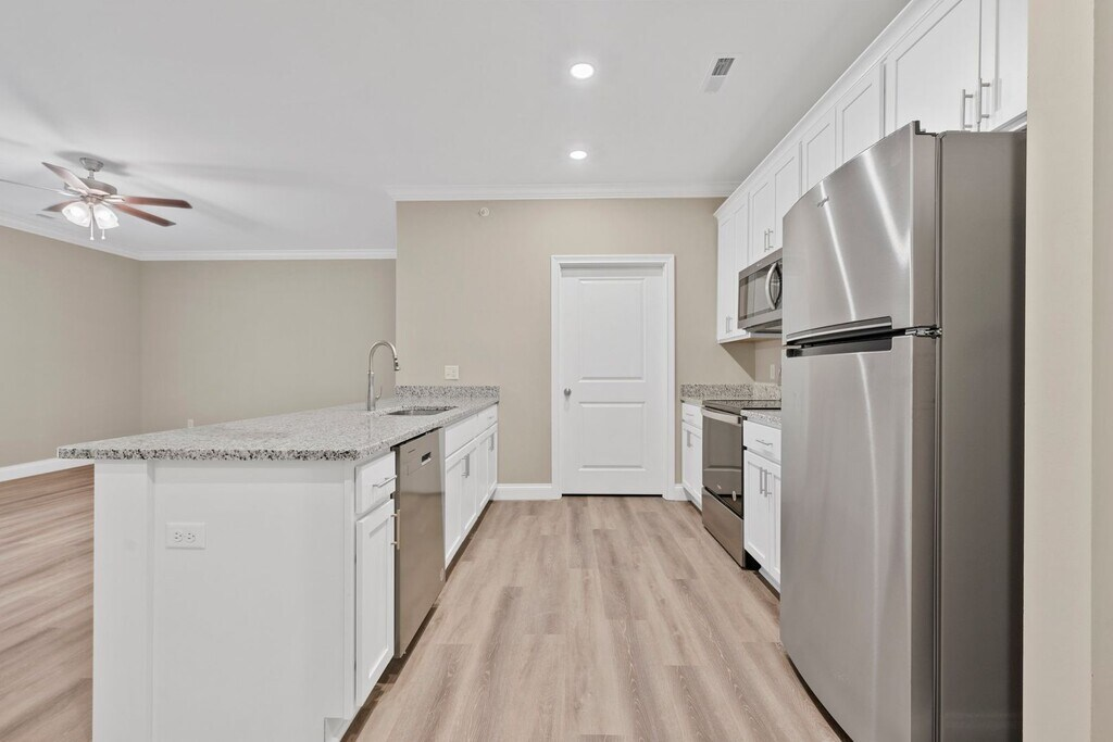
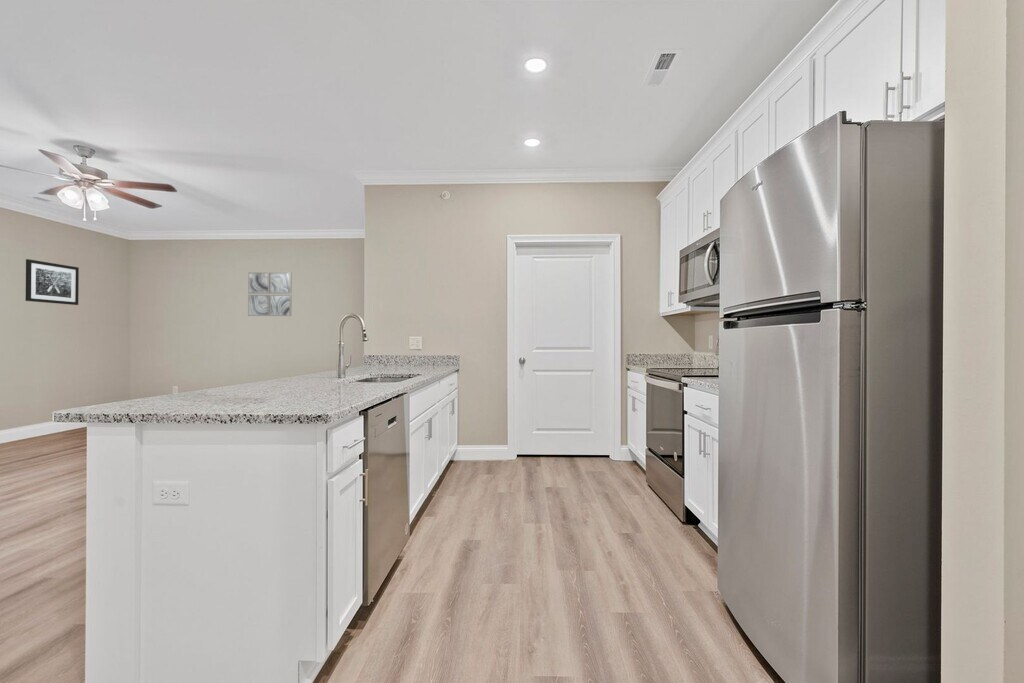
+ wall art [247,271,293,317]
+ wall art [25,258,80,306]
